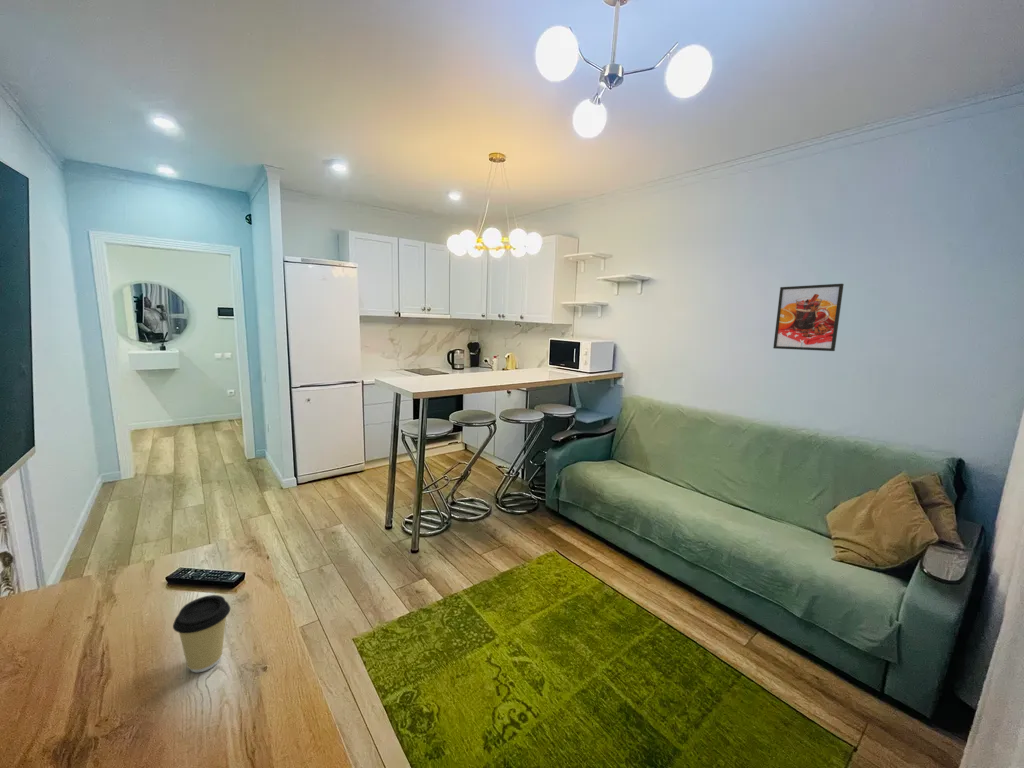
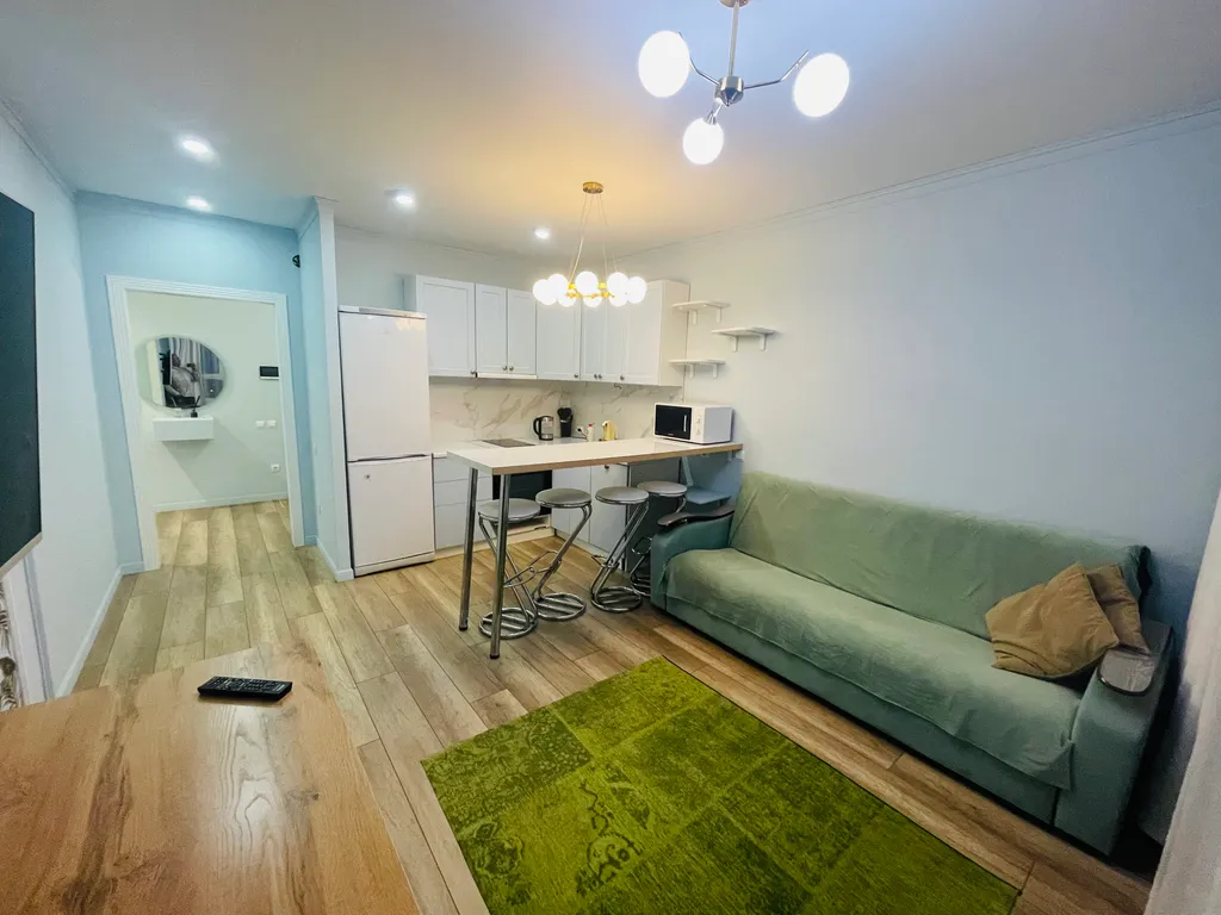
- coffee cup [172,594,231,673]
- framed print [772,283,845,352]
